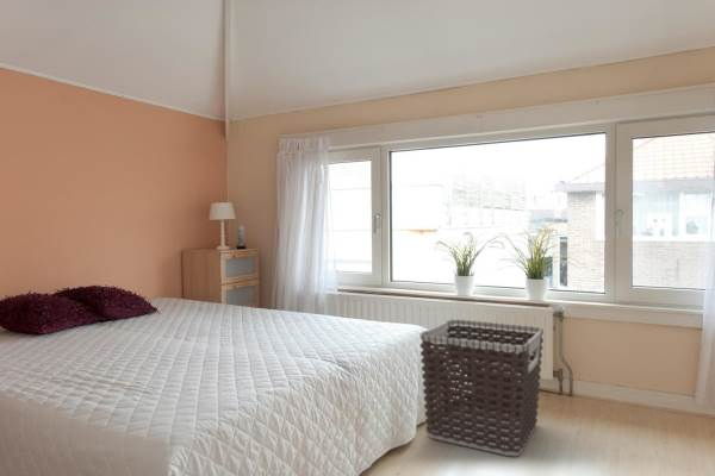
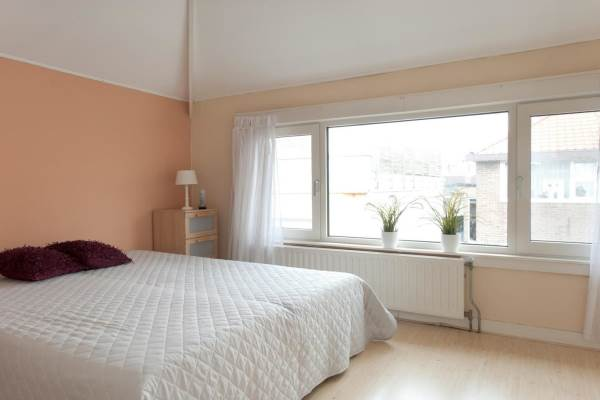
- clothes hamper [419,318,545,457]
